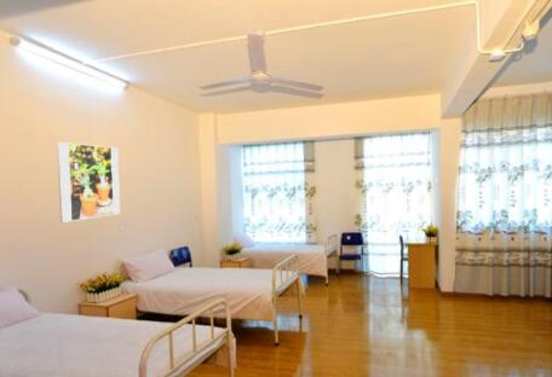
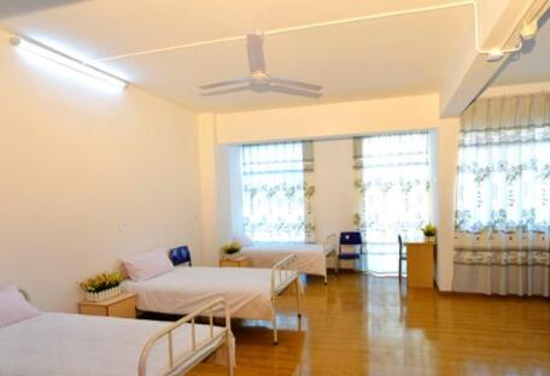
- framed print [56,141,121,224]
